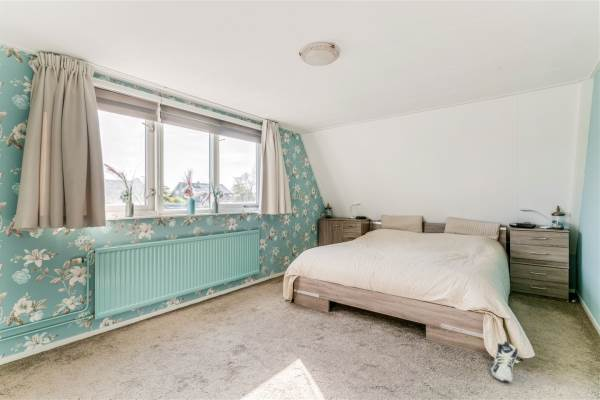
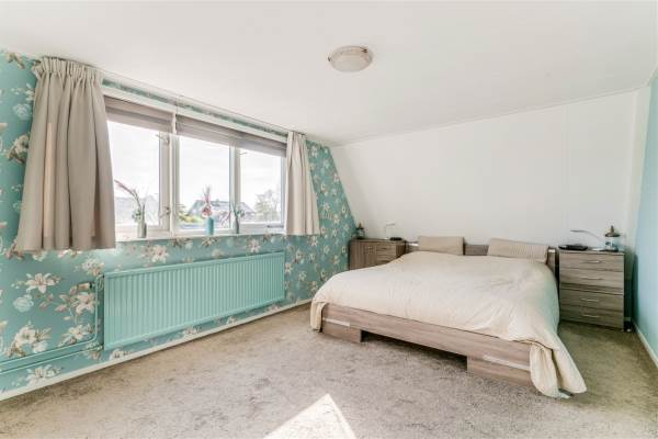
- sneaker [490,340,518,384]
